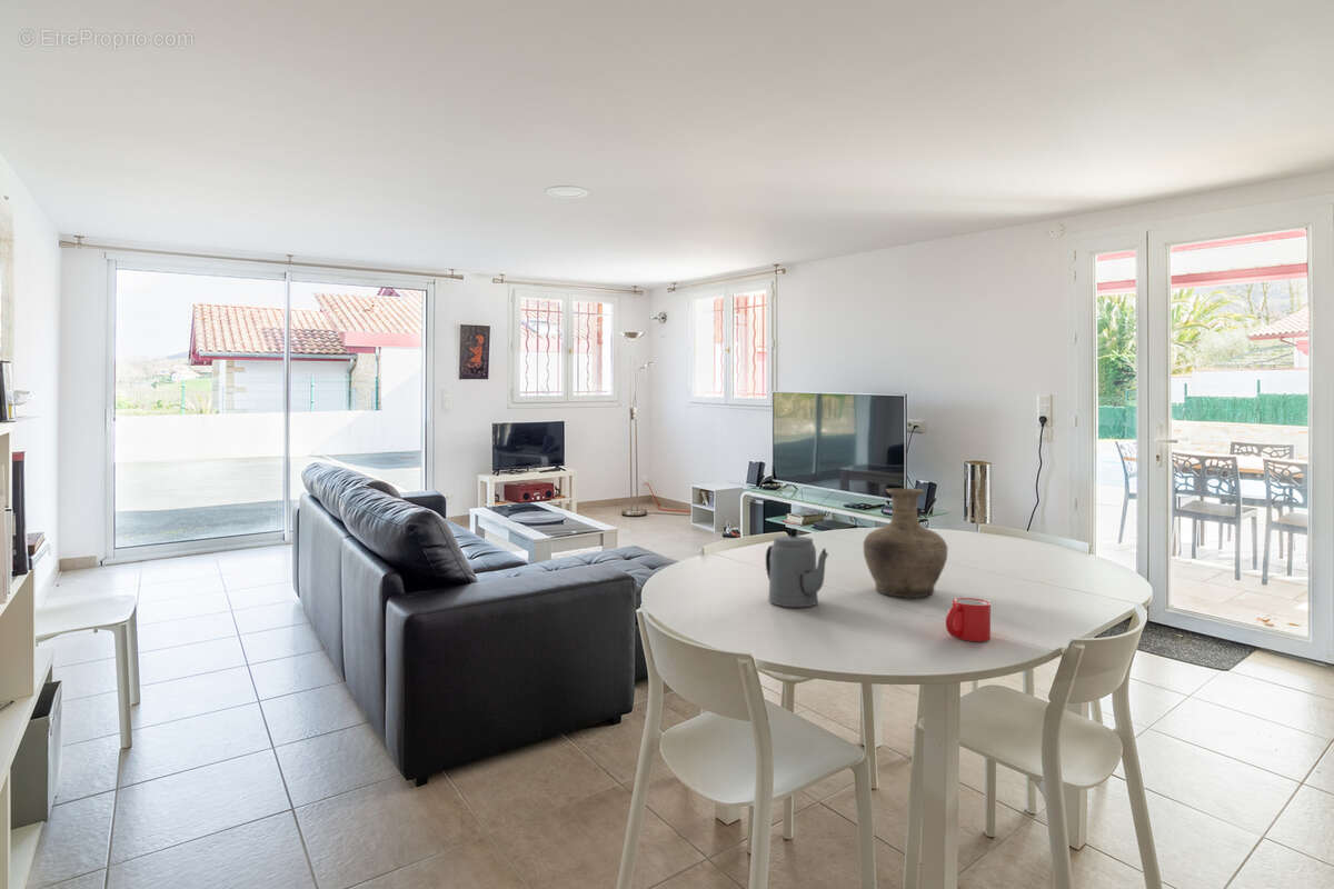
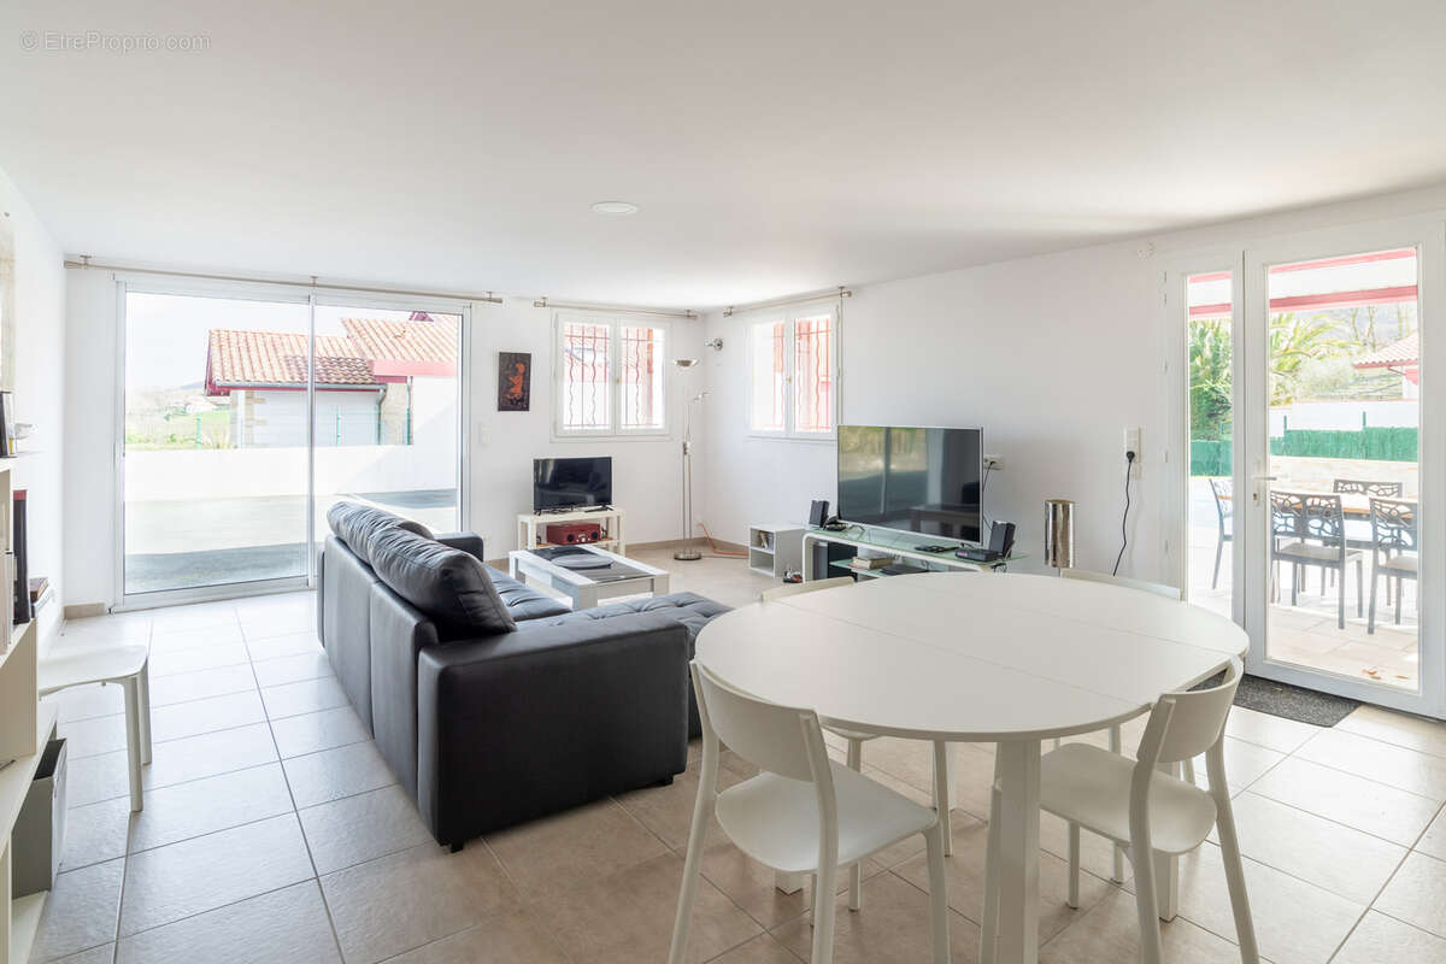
- vase [863,488,949,598]
- mug [945,597,992,642]
- teapot [765,527,829,608]
